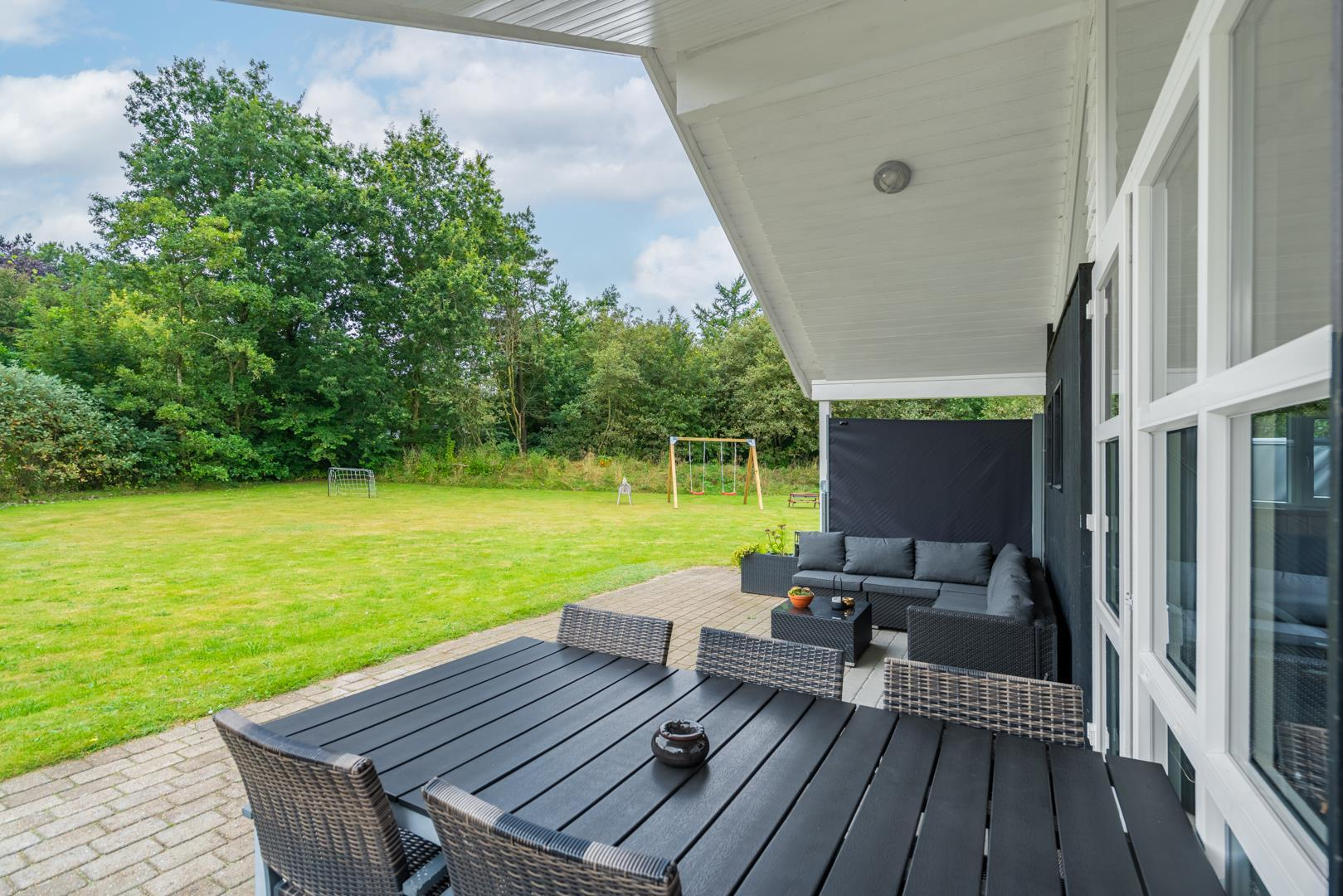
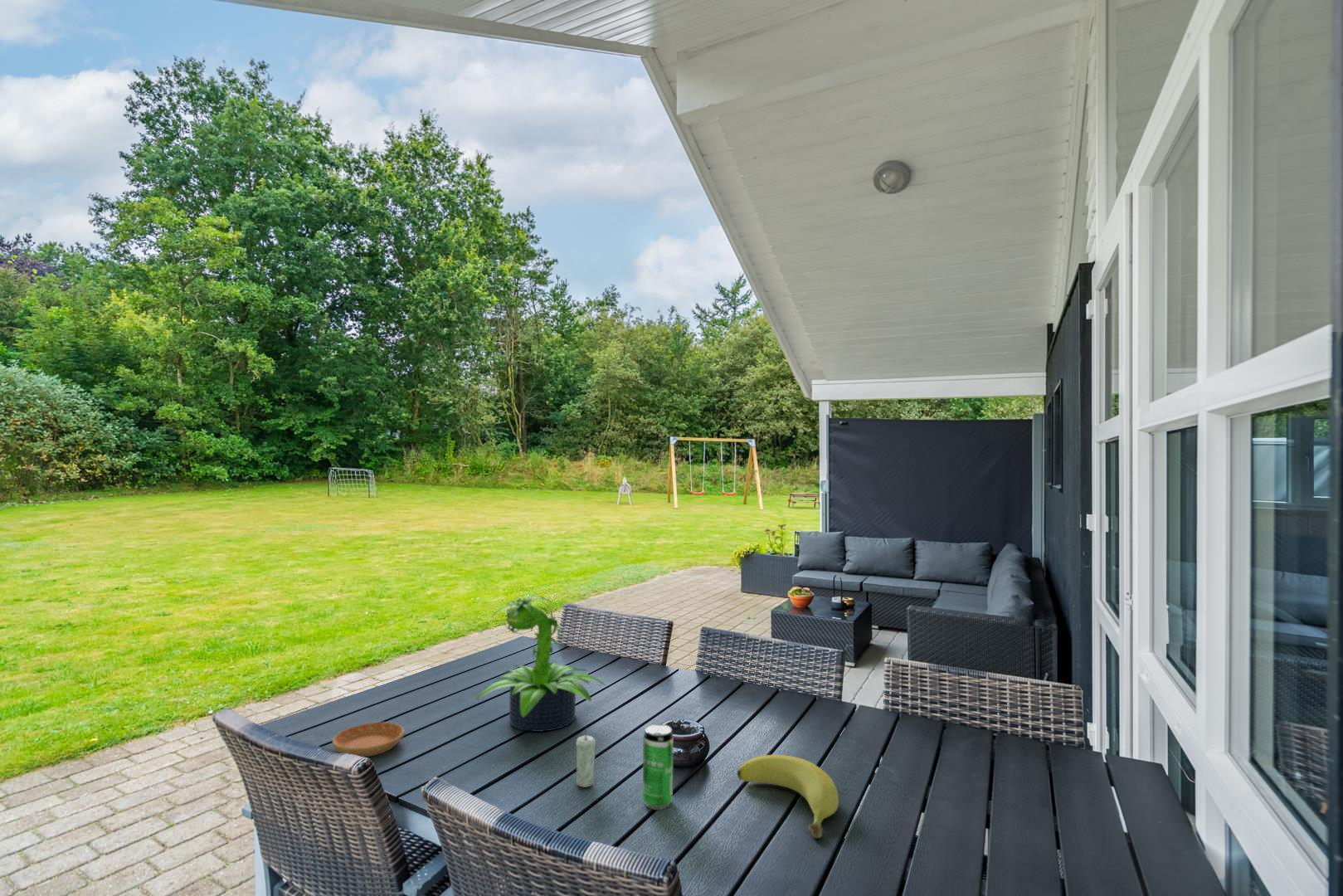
+ saucer [332,721,405,757]
+ candle [575,730,596,788]
+ beverage can [642,723,674,811]
+ potted plant [474,594,606,733]
+ banana [736,754,839,840]
